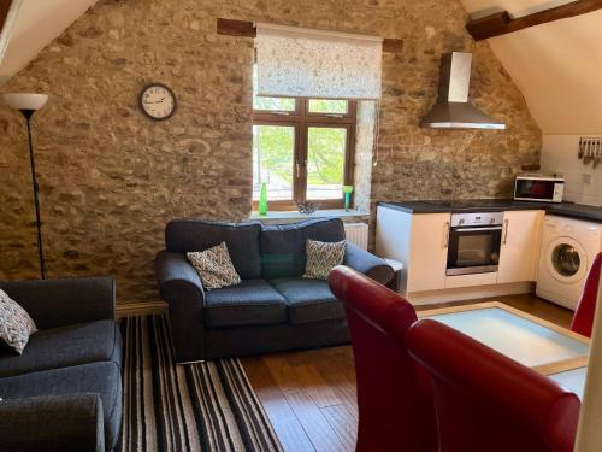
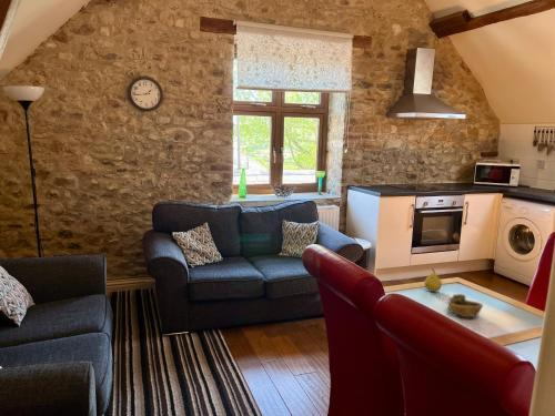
+ fruit [423,267,443,293]
+ decorative bowl [447,293,484,318]
